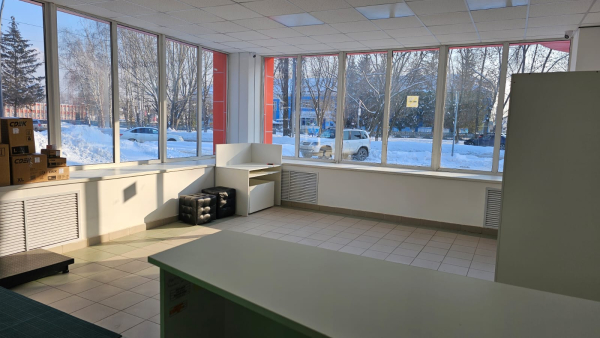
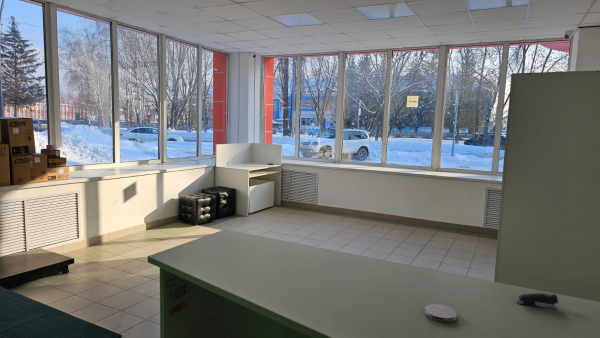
+ stapler [515,292,559,311]
+ coaster [424,303,458,323]
